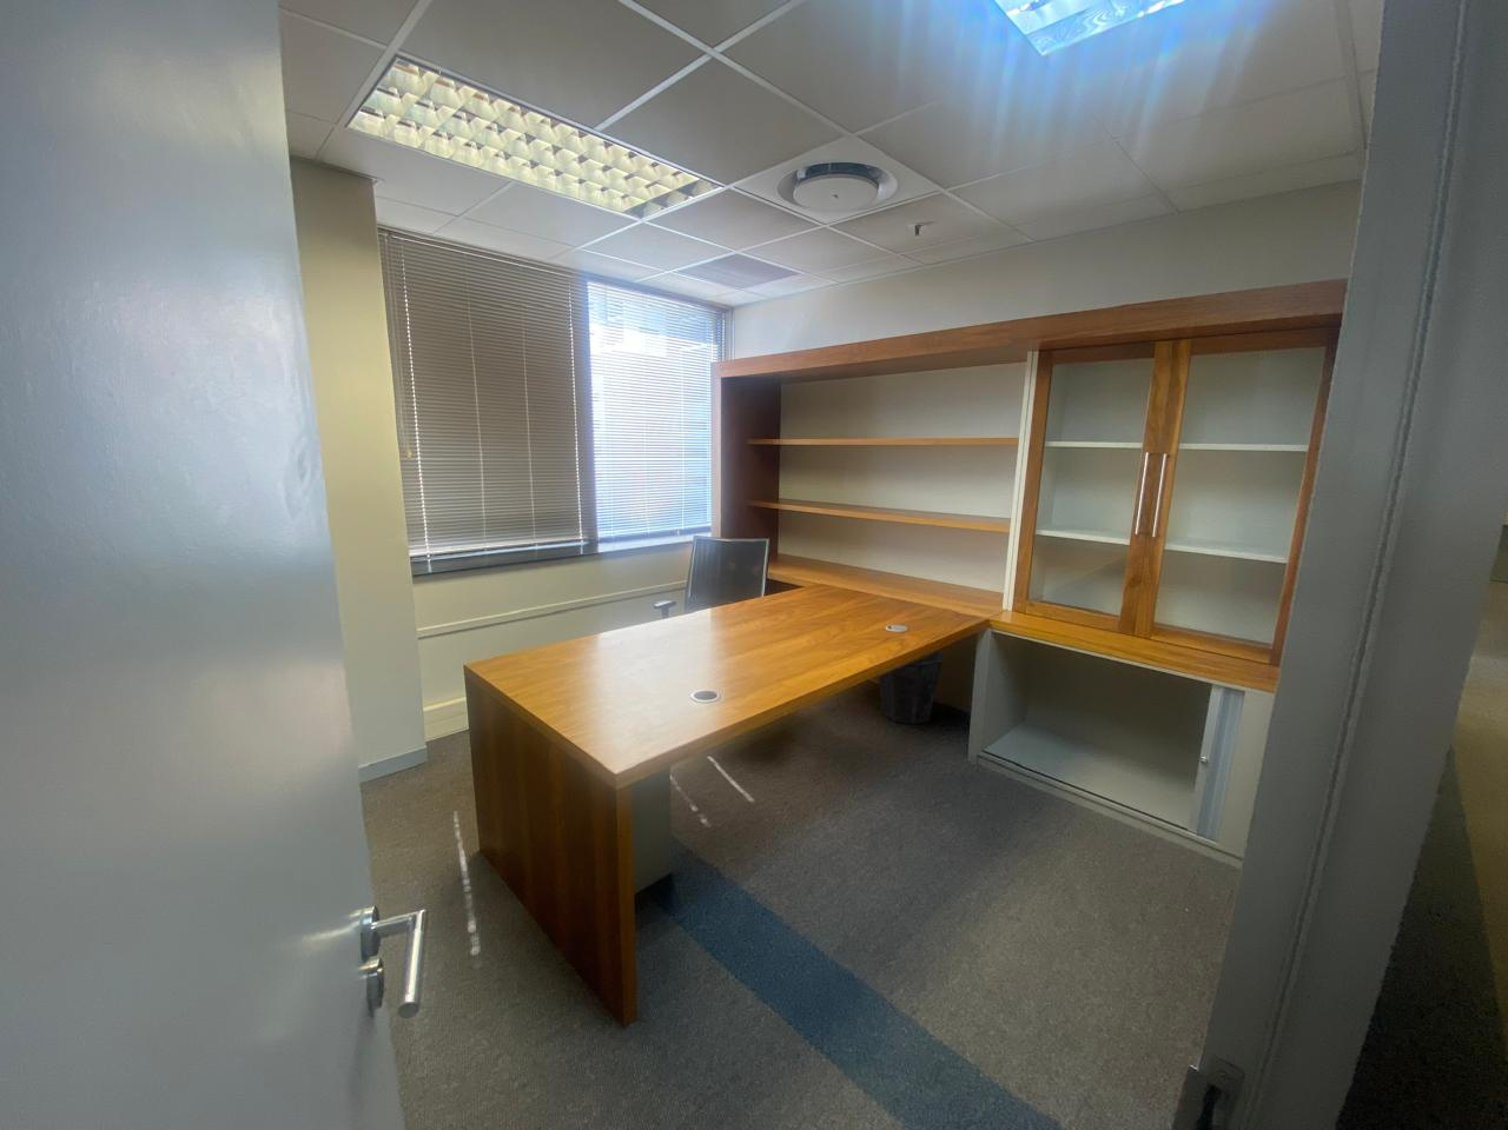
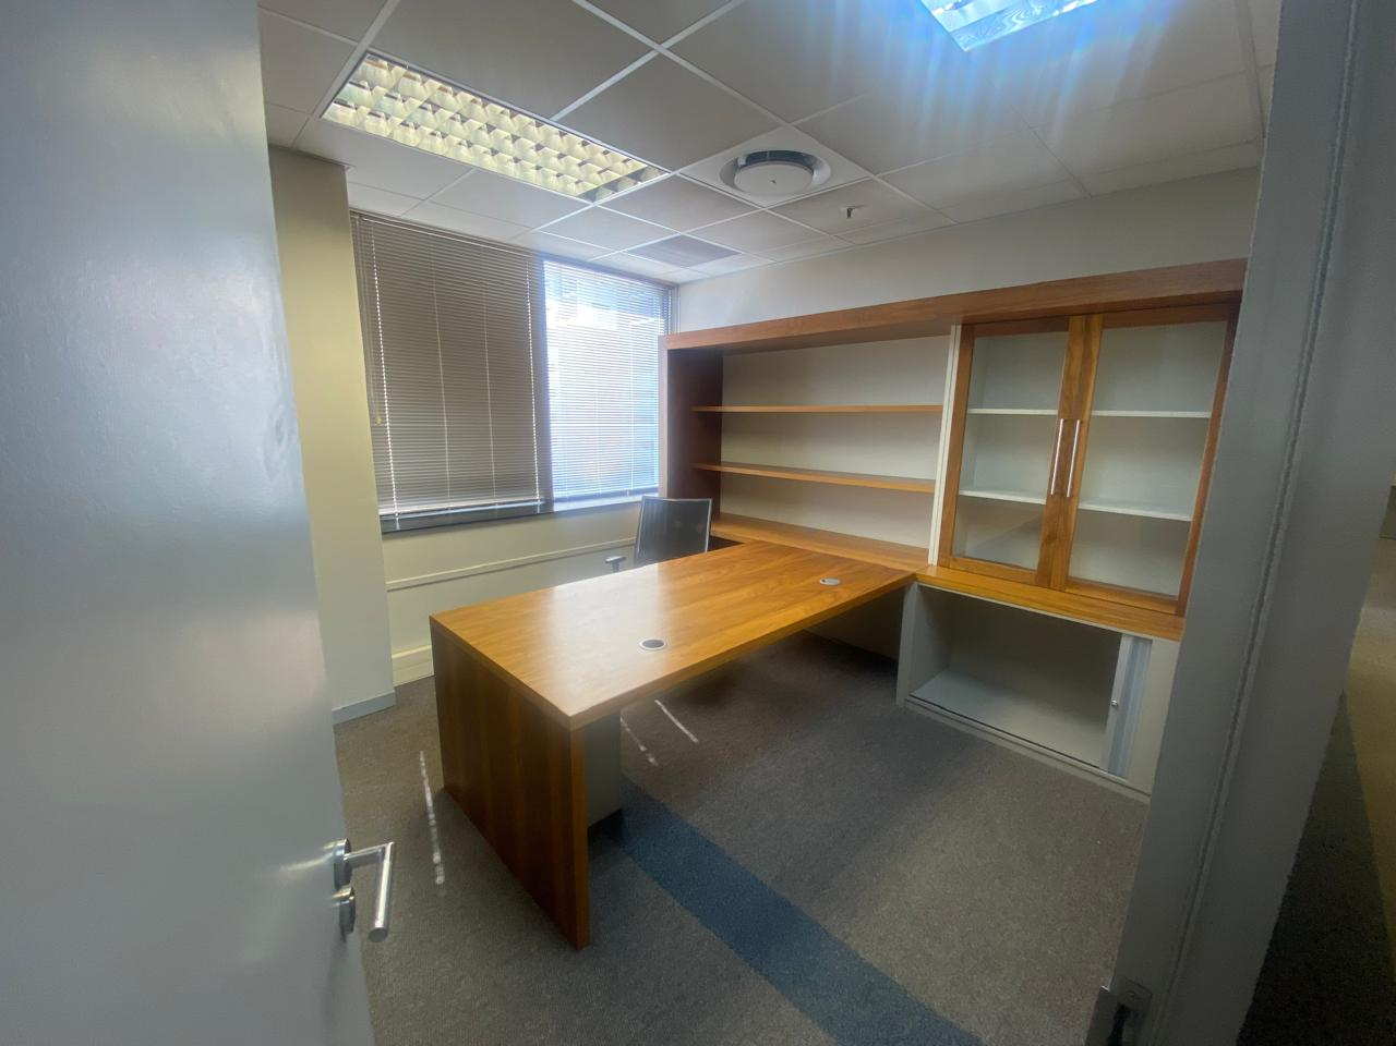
- waste bin [877,650,945,725]
